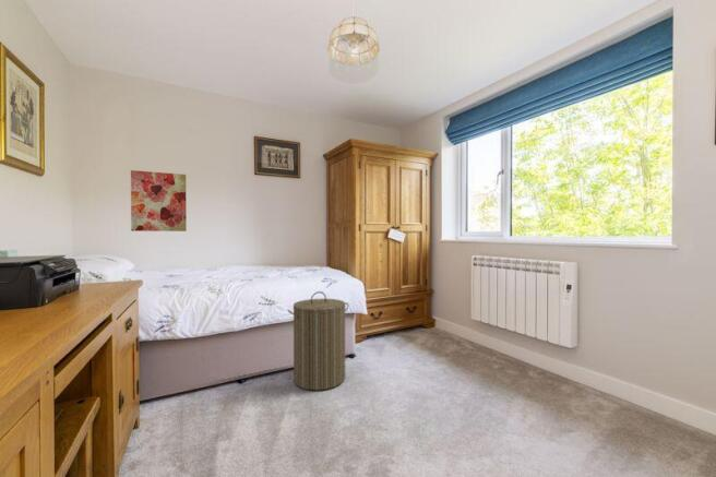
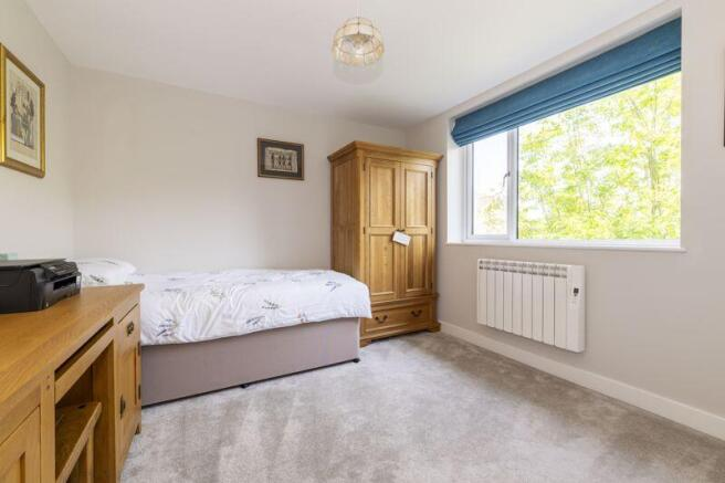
- wall art [130,169,188,232]
- laundry hamper [287,290,349,392]
